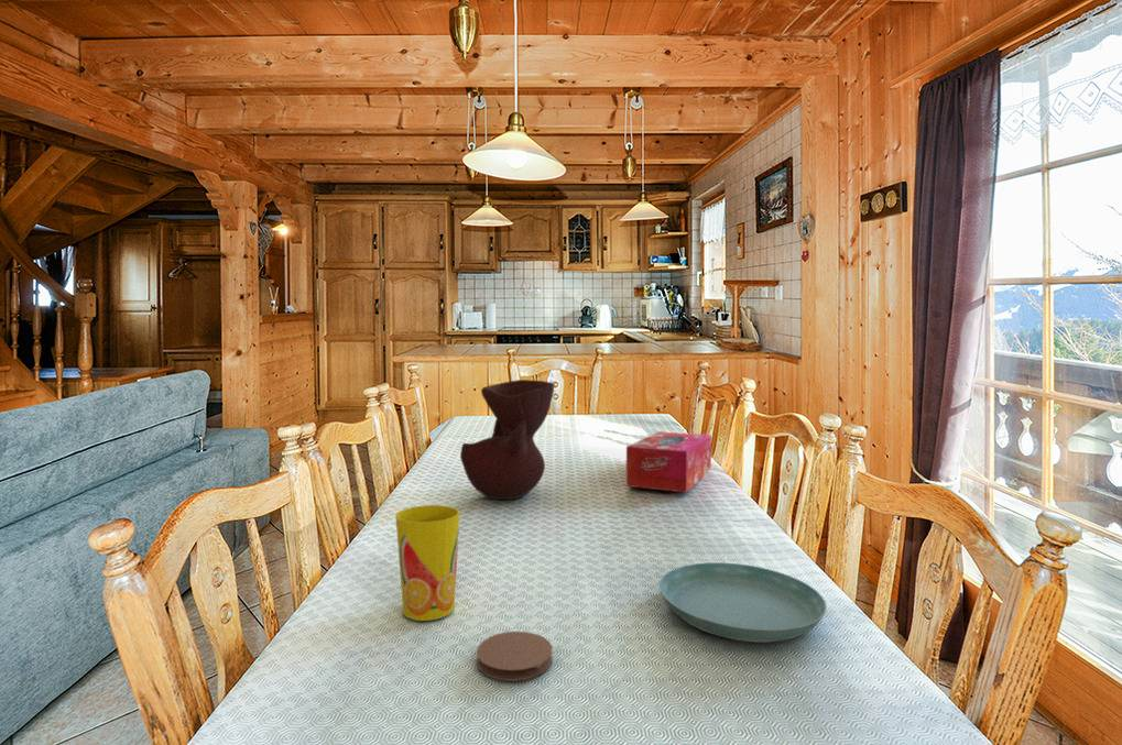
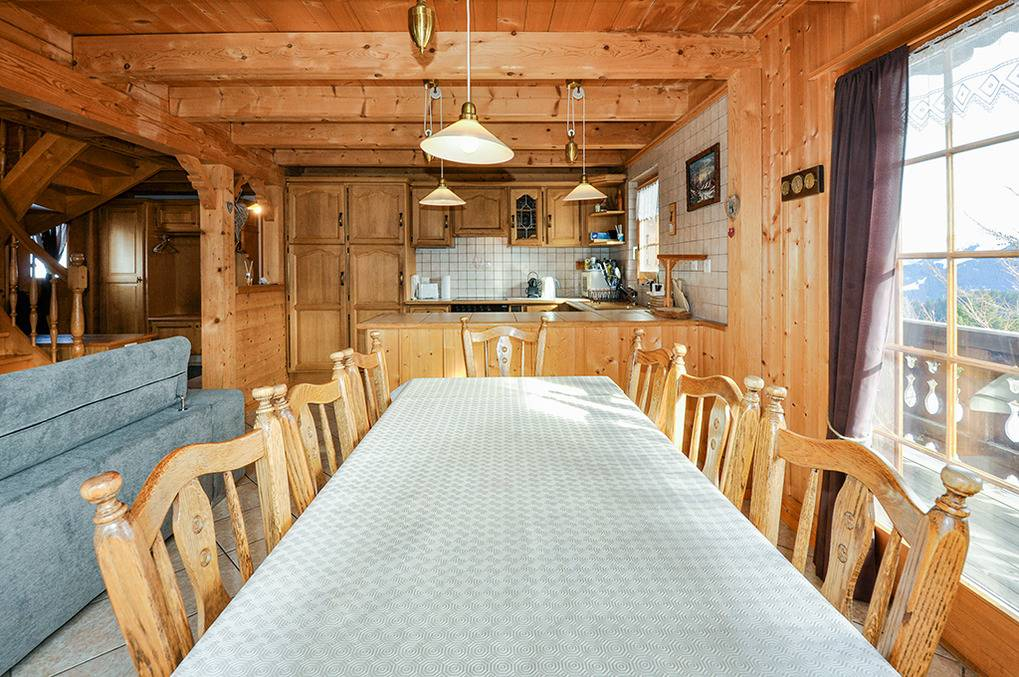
- coaster [476,631,554,682]
- cup [394,504,461,622]
- saucer [658,561,828,644]
- tissue box [625,430,712,494]
- vase [459,379,555,501]
